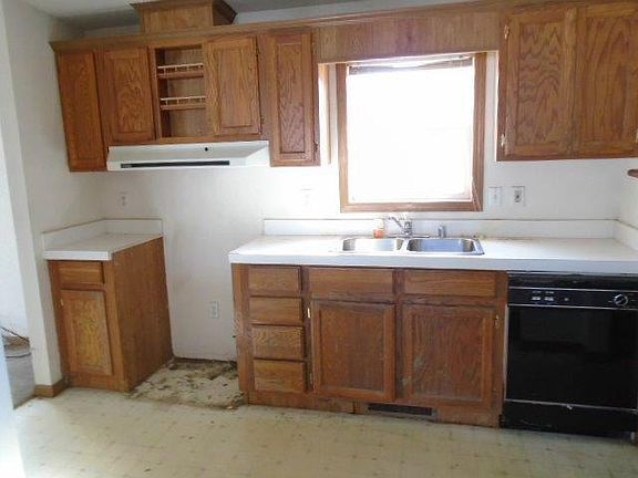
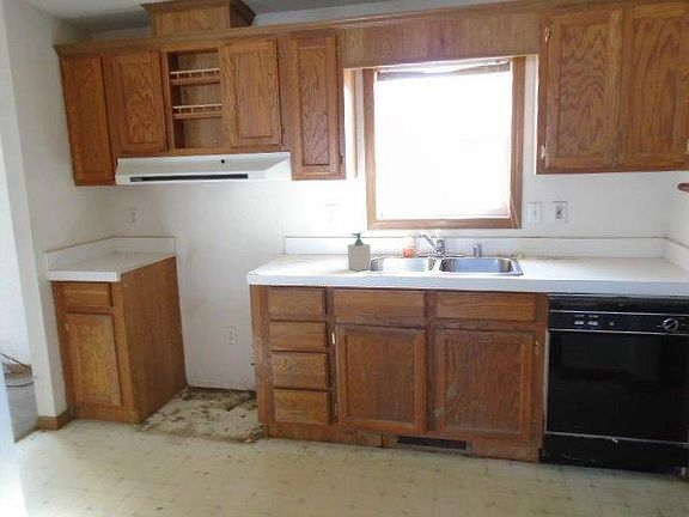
+ soap bottle [347,232,372,272]
